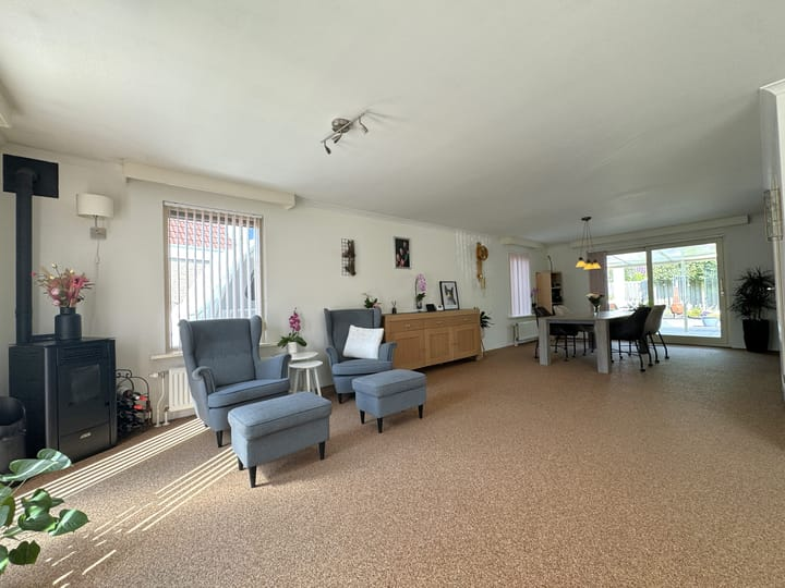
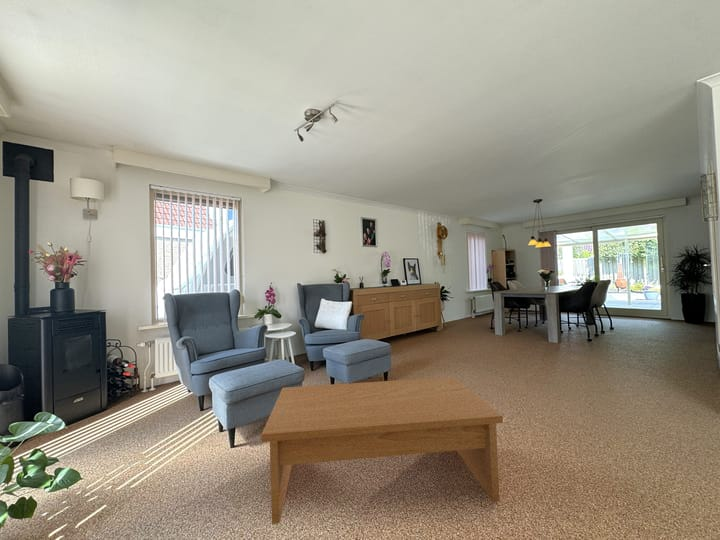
+ coffee table [260,376,504,525]
